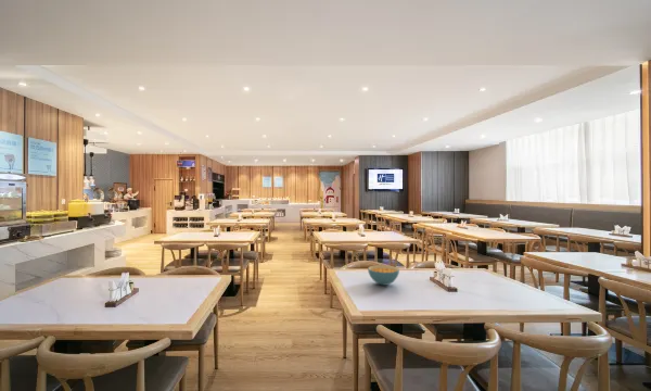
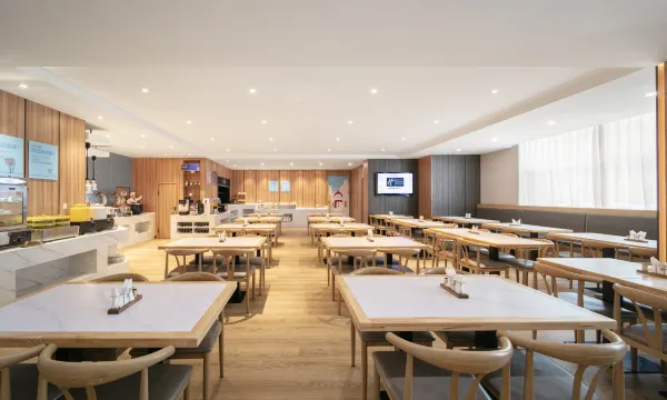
- cereal bowl [367,264,400,287]
